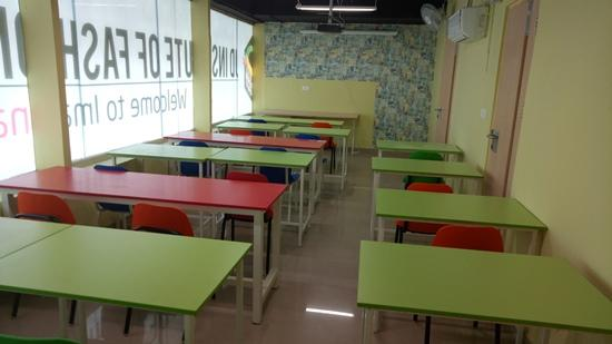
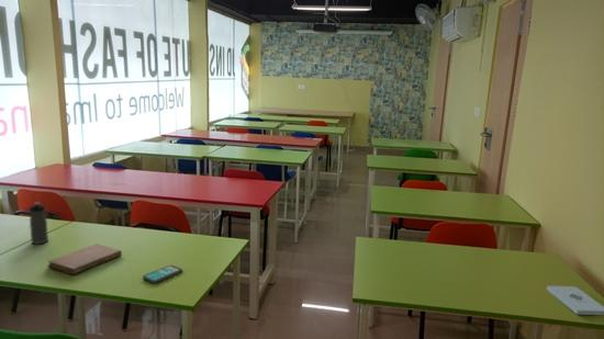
+ smartphone [142,264,183,284]
+ notebook [47,242,123,275]
+ water bottle [29,202,49,246]
+ notepad [546,285,604,316]
